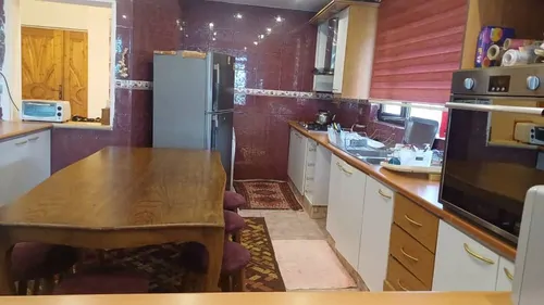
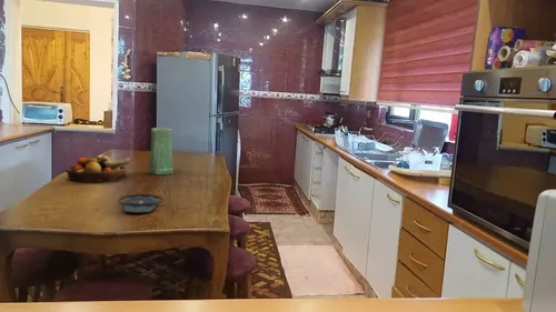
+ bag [117,180,163,213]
+ vase [148,127,175,175]
+ fruit bowl [64,154,132,183]
